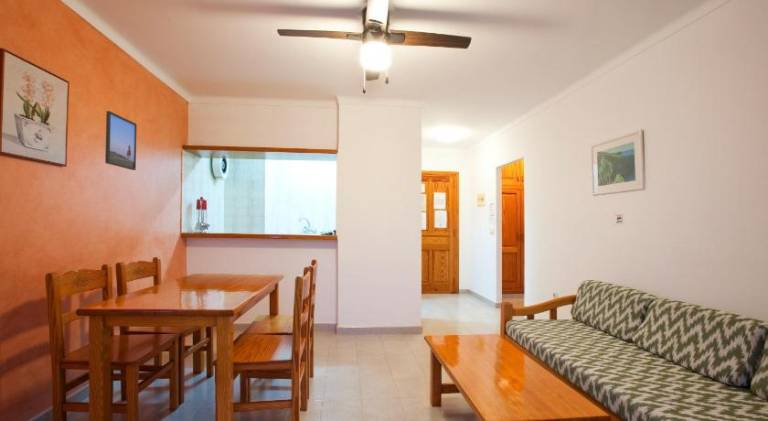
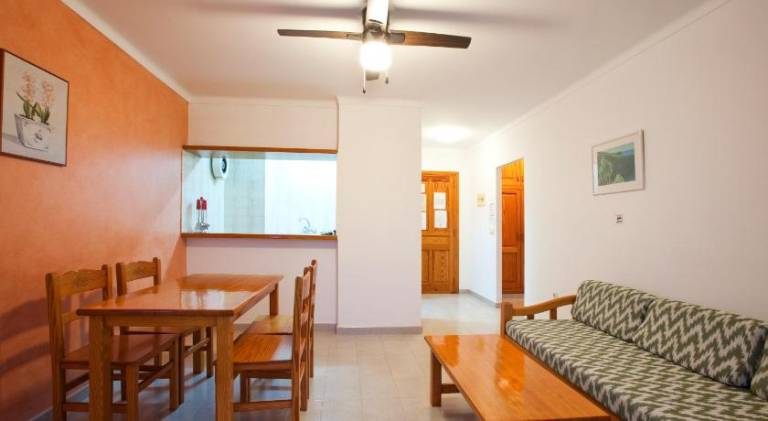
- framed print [104,110,138,171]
